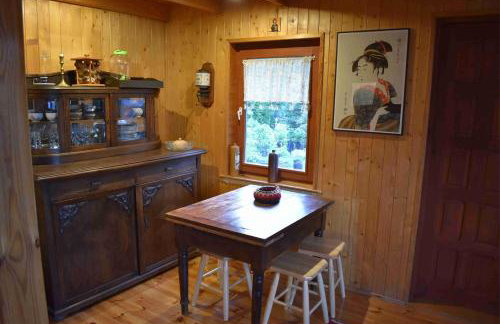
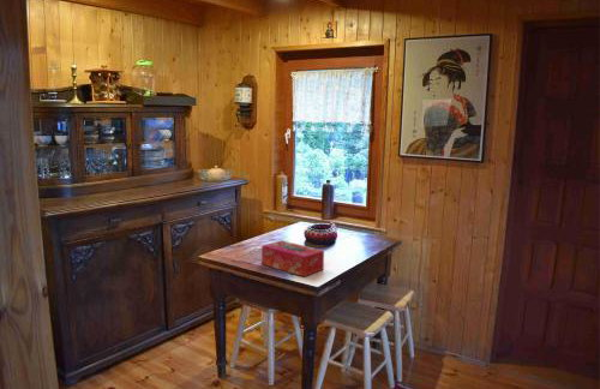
+ tissue box [260,239,325,277]
